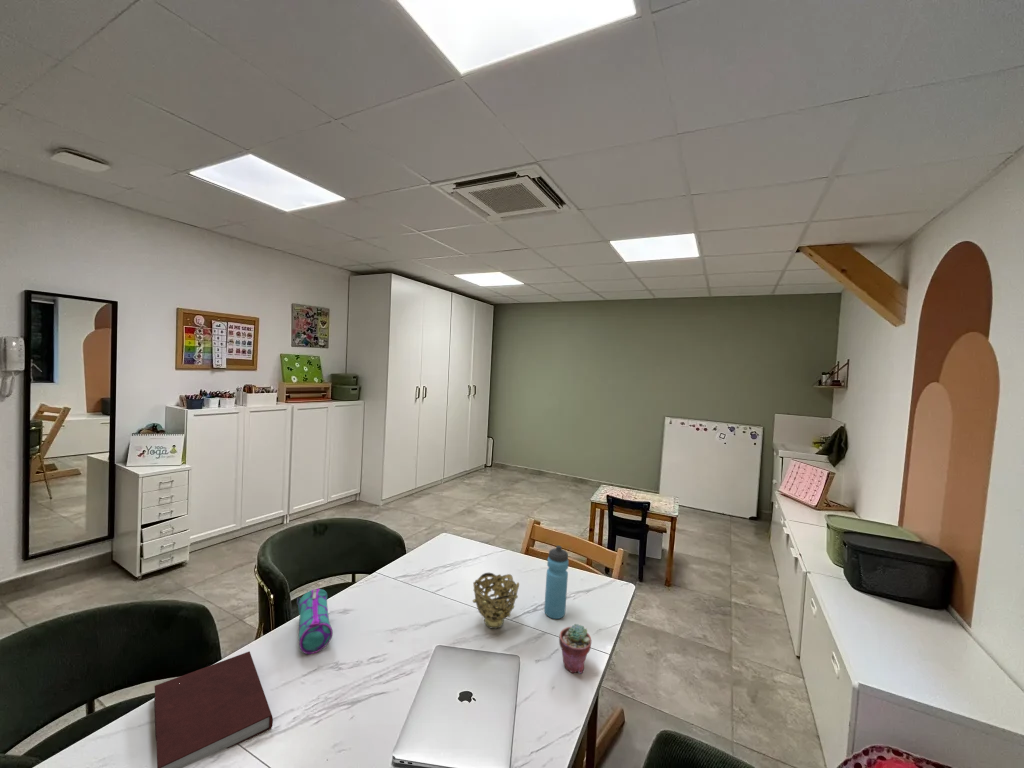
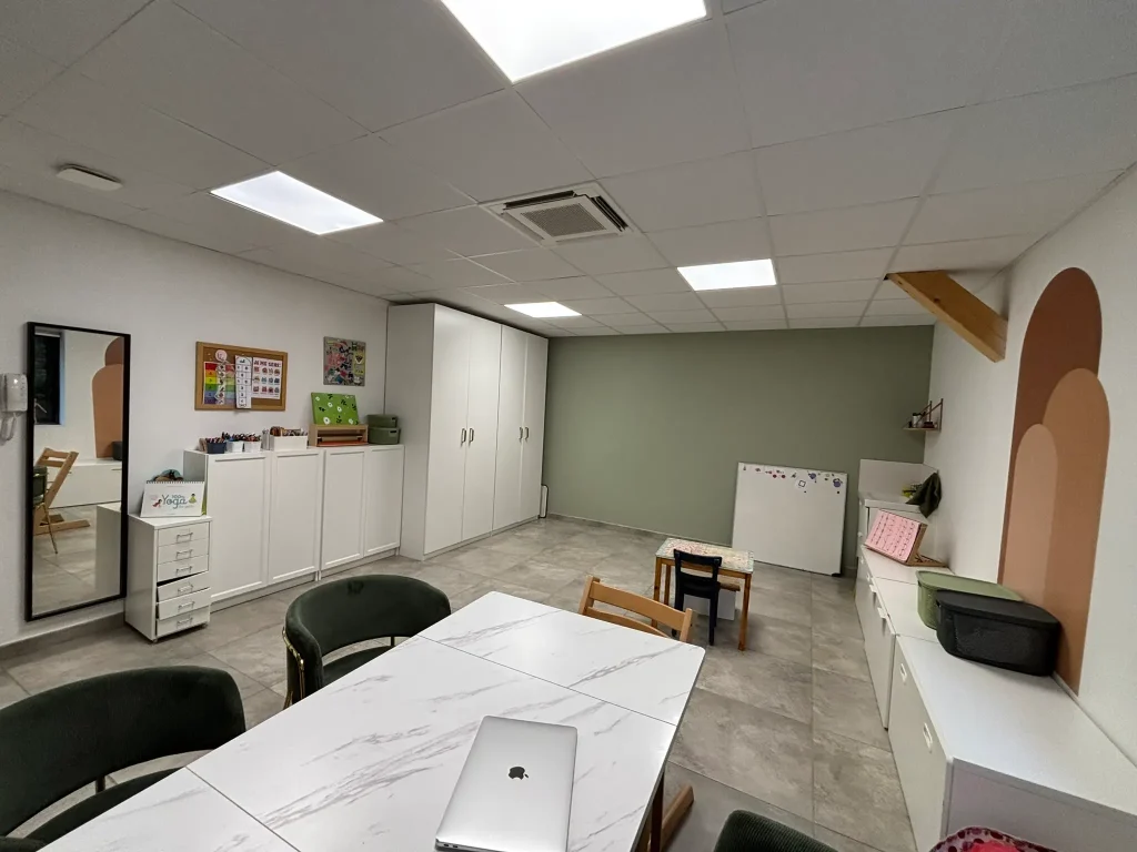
- water bottle [543,545,569,620]
- potted succulent [558,623,593,674]
- pencil case [296,587,334,655]
- decorative bowl [472,572,520,630]
- notebook [153,651,274,768]
